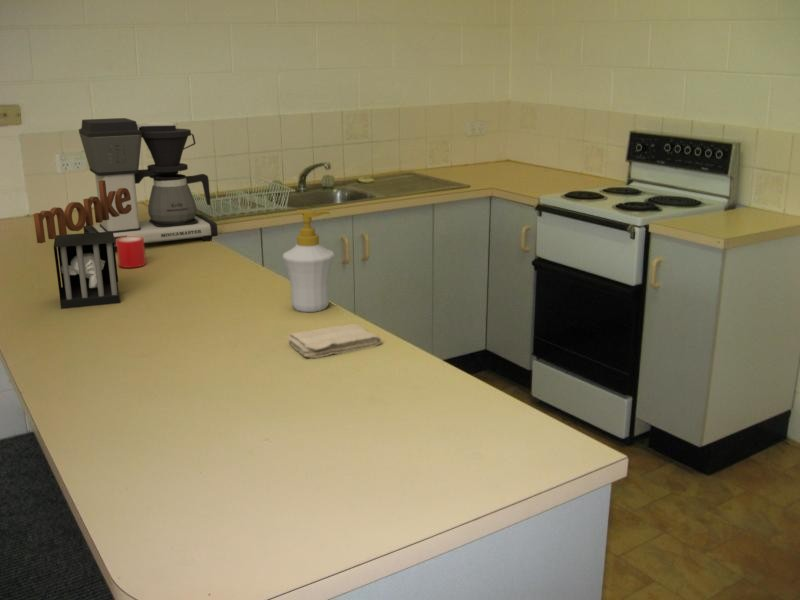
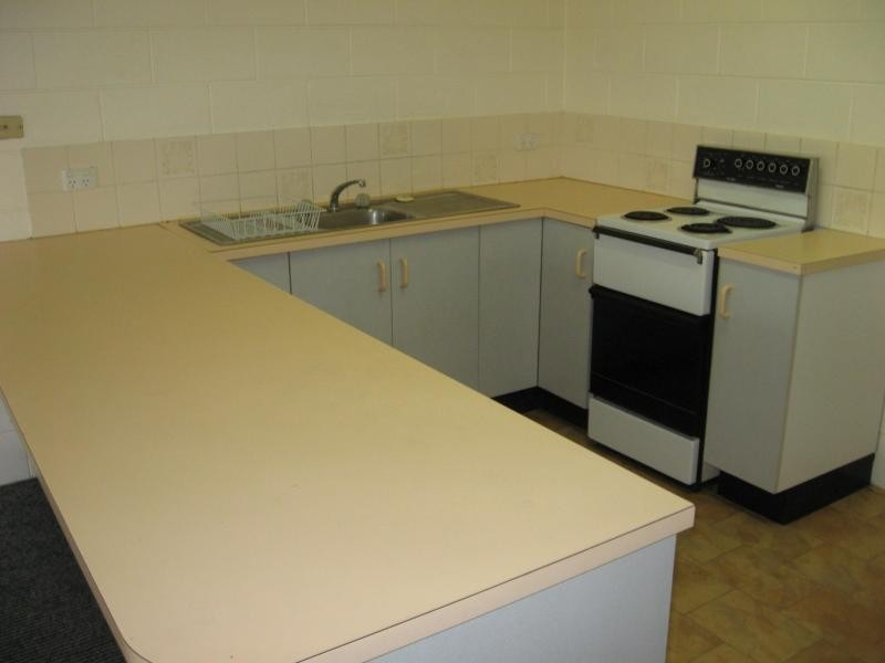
- soap bottle [282,209,335,313]
- knife block [33,180,132,310]
- washcloth [287,323,382,359]
- coffee maker [78,117,219,247]
- mug [116,236,147,269]
